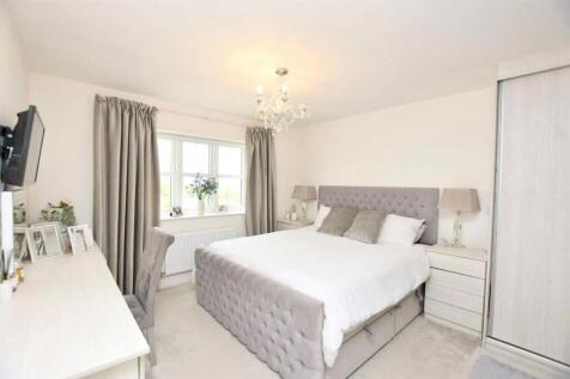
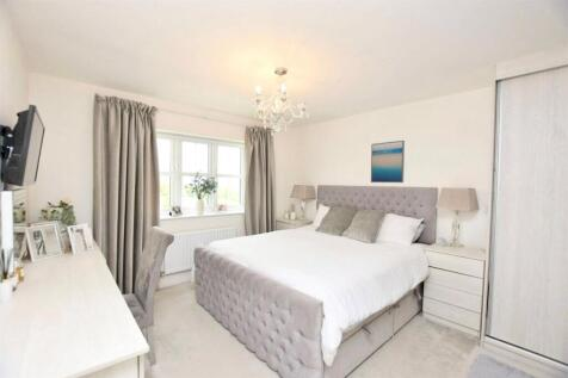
+ wall art [370,140,406,184]
